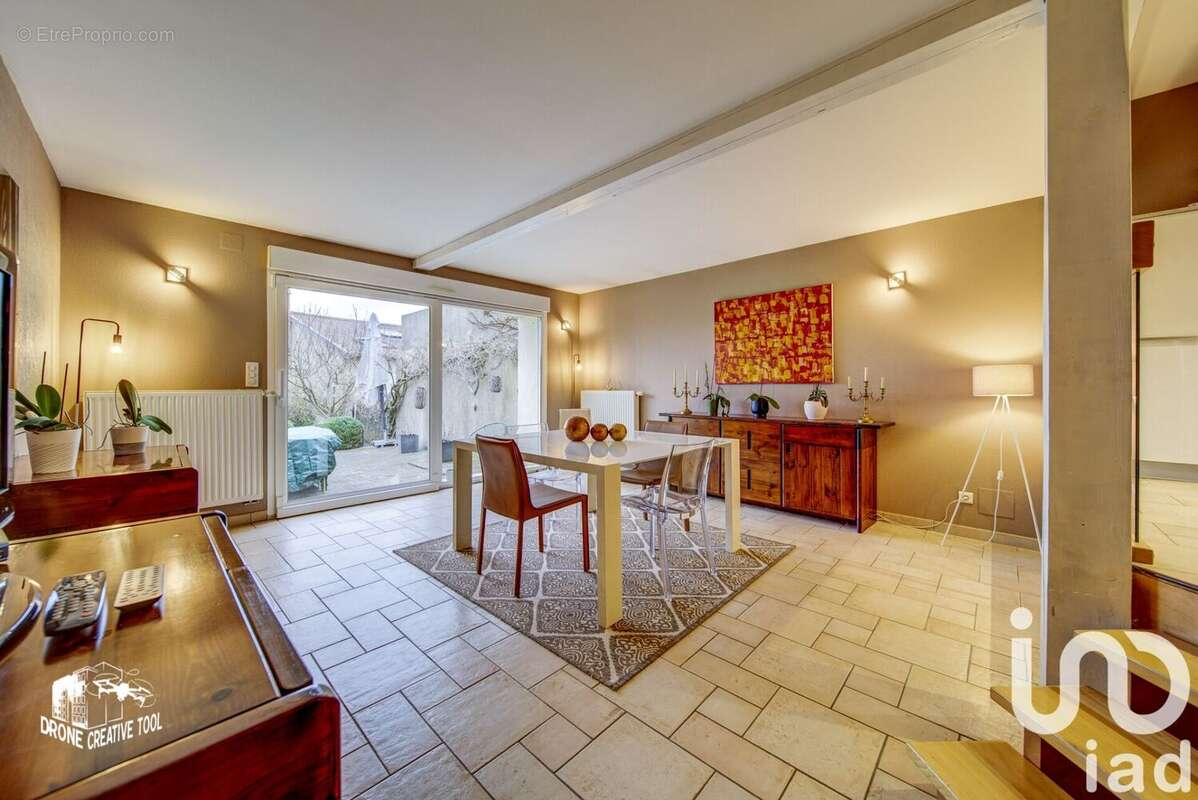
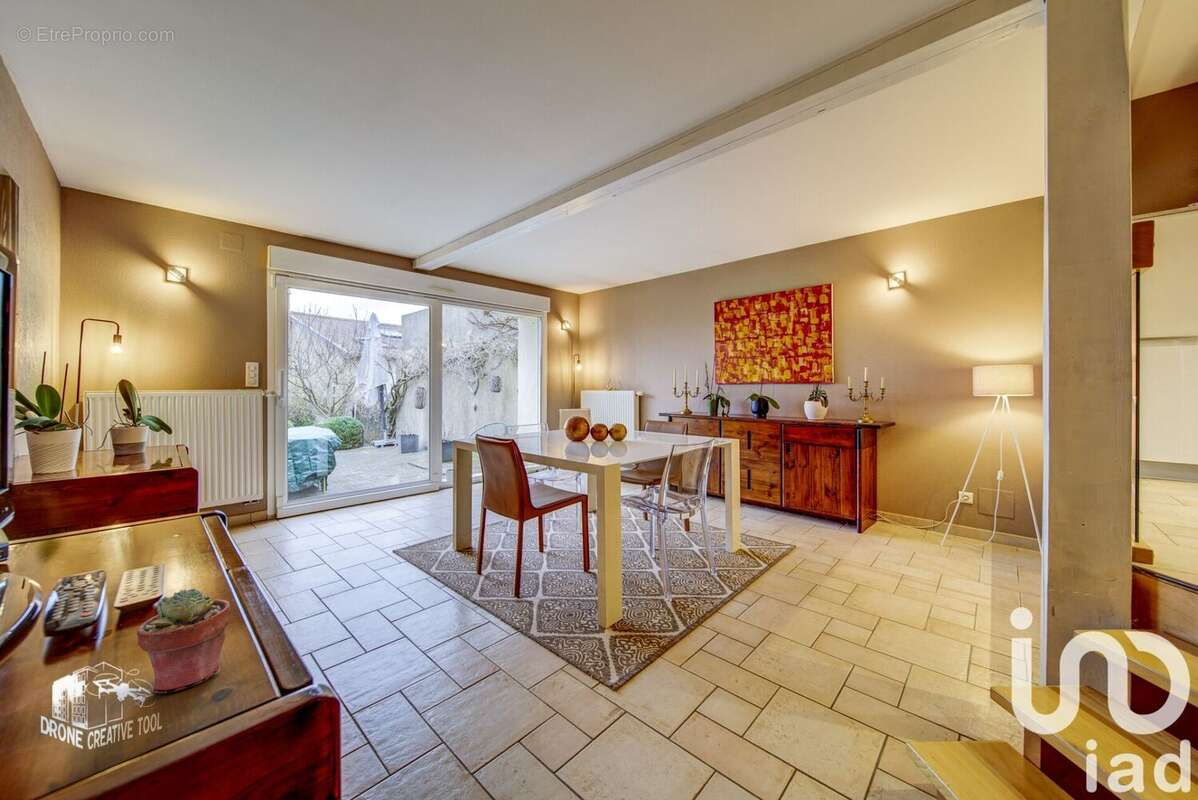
+ potted succulent [136,588,232,694]
